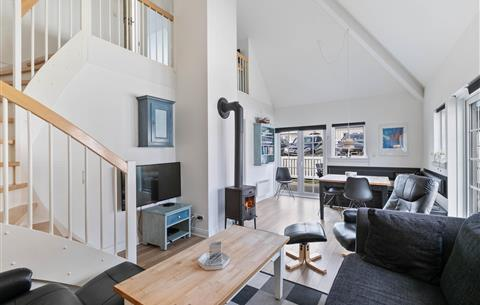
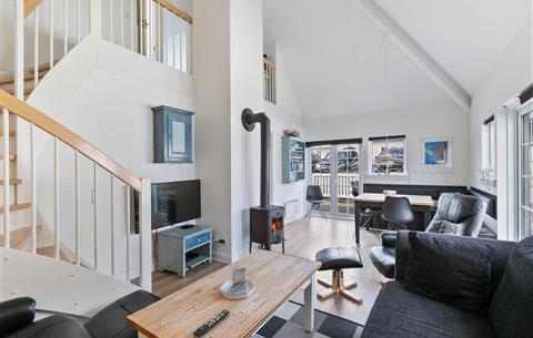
+ remote control [192,309,231,338]
